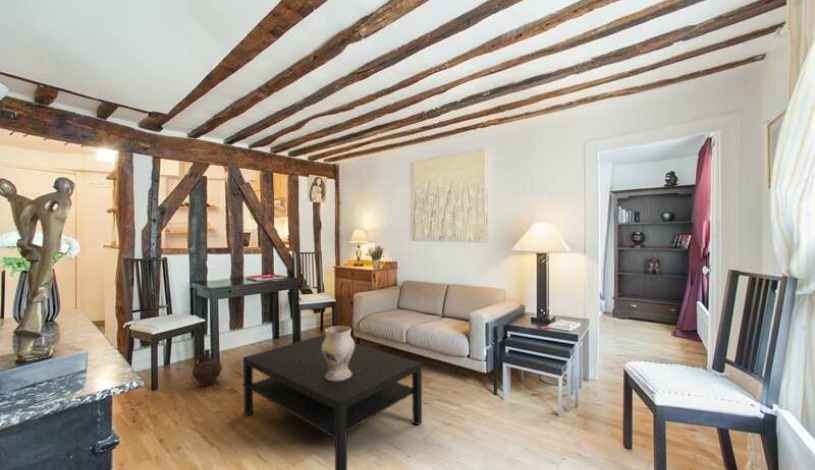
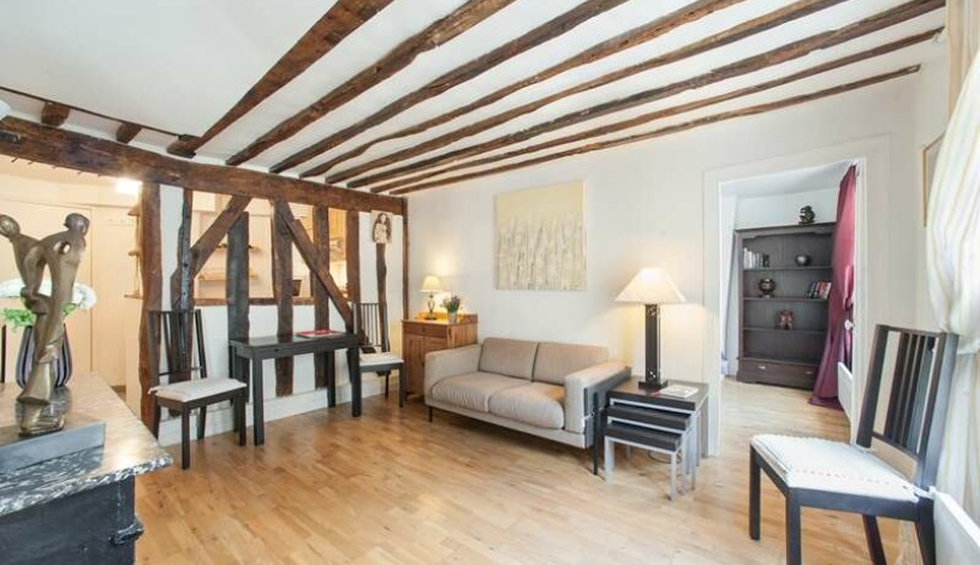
- vase [322,325,355,381]
- ceramic jug [191,348,223,387]
- coffee table [242,333,423,470]
